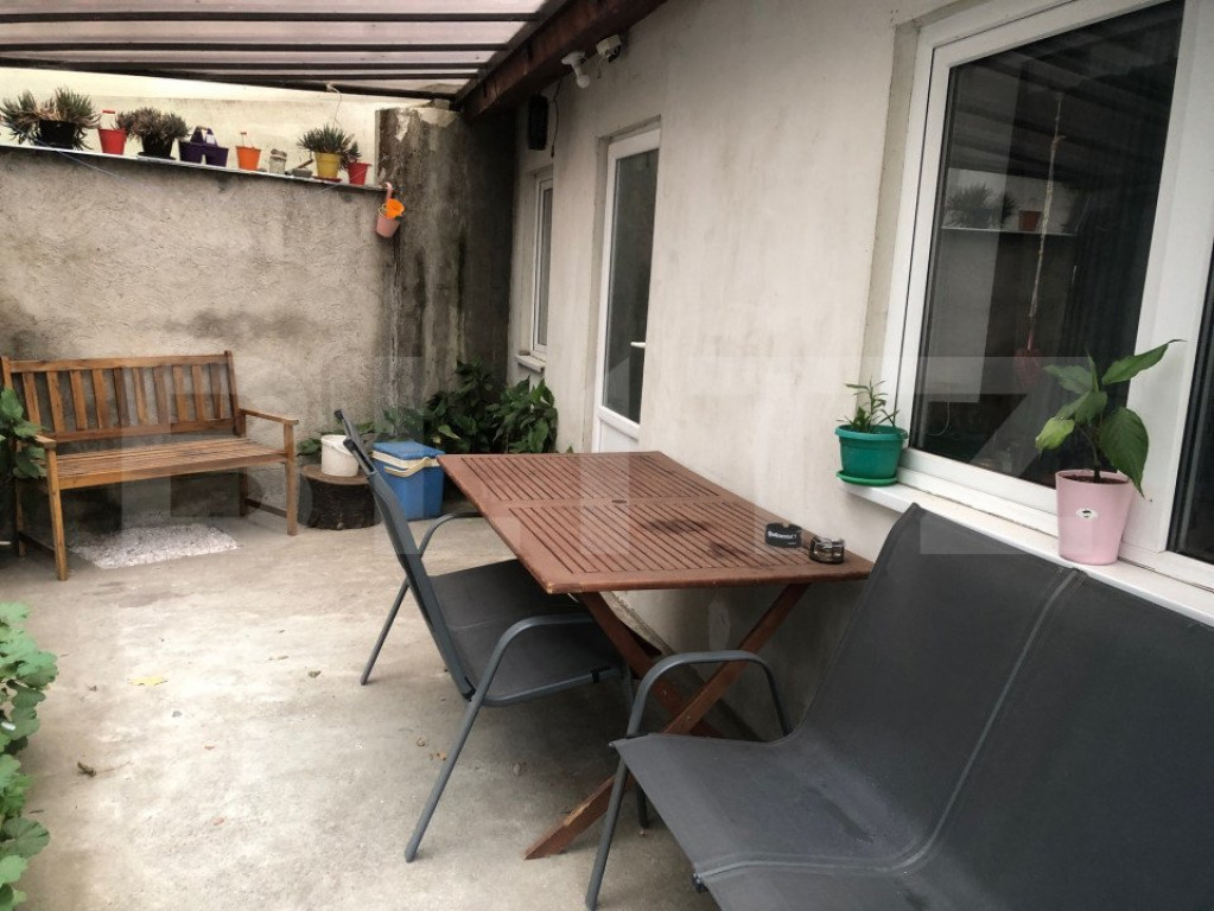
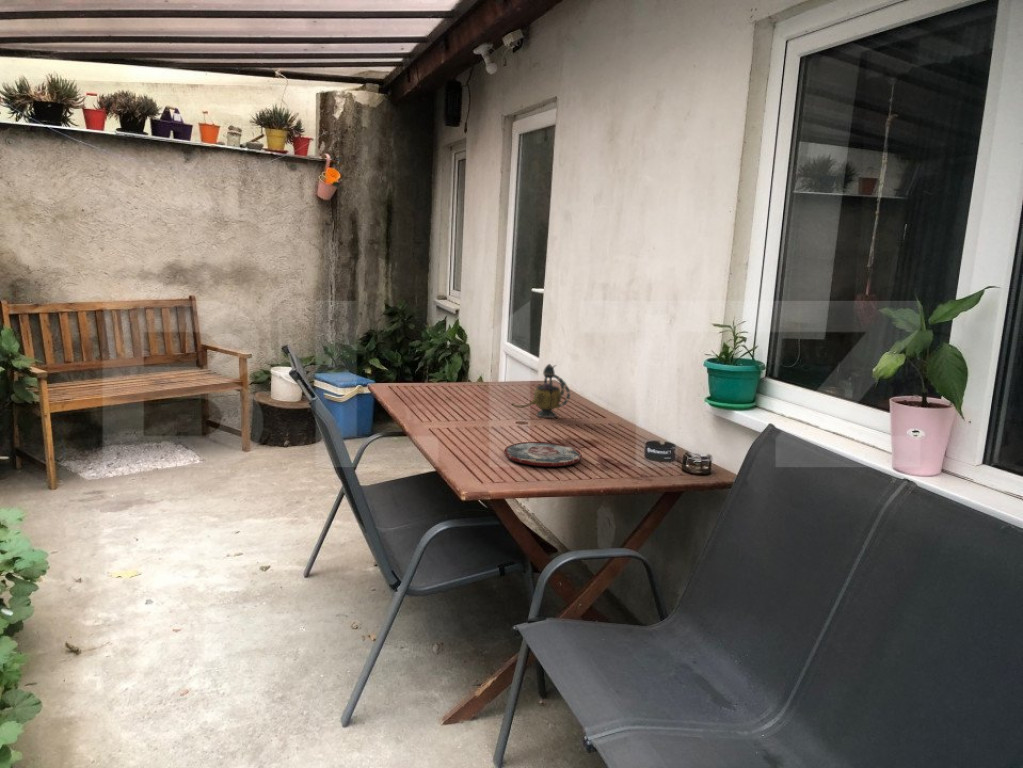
+ plate [503,441,583,467]
+ teapot [510,363,571,419]
